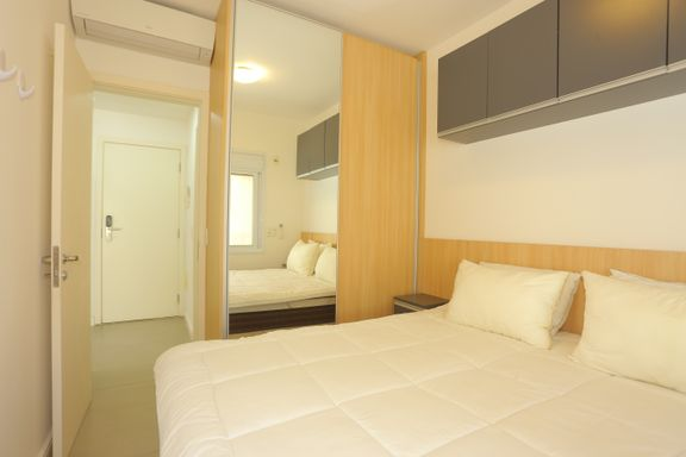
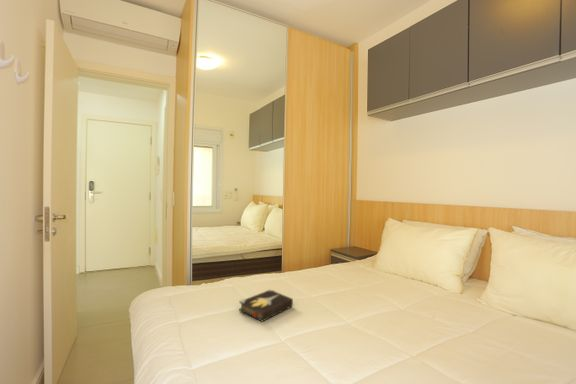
+ hardback book [238,288,294,323]
